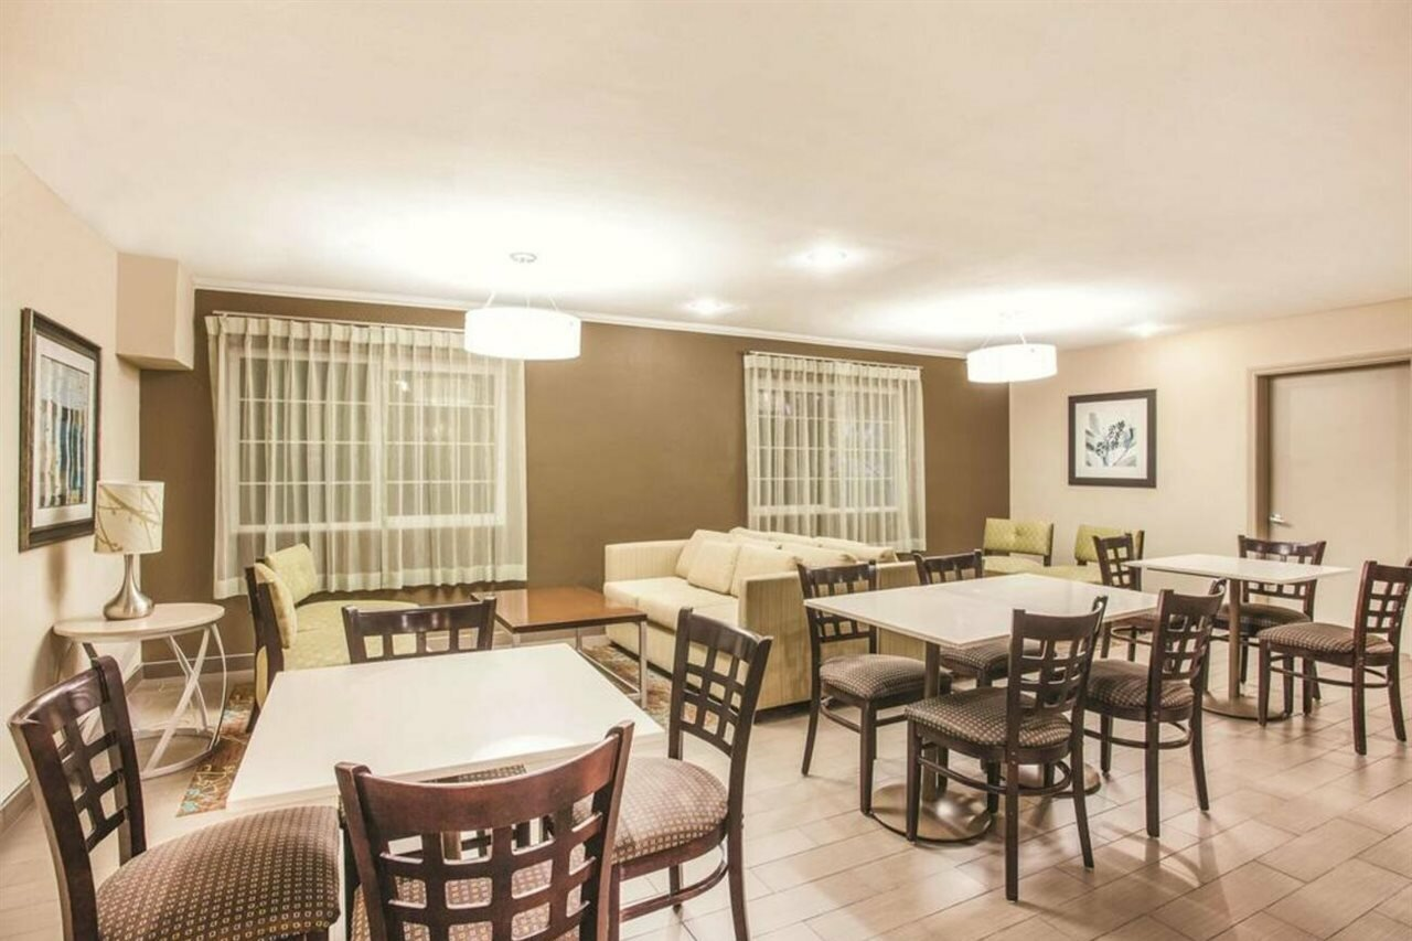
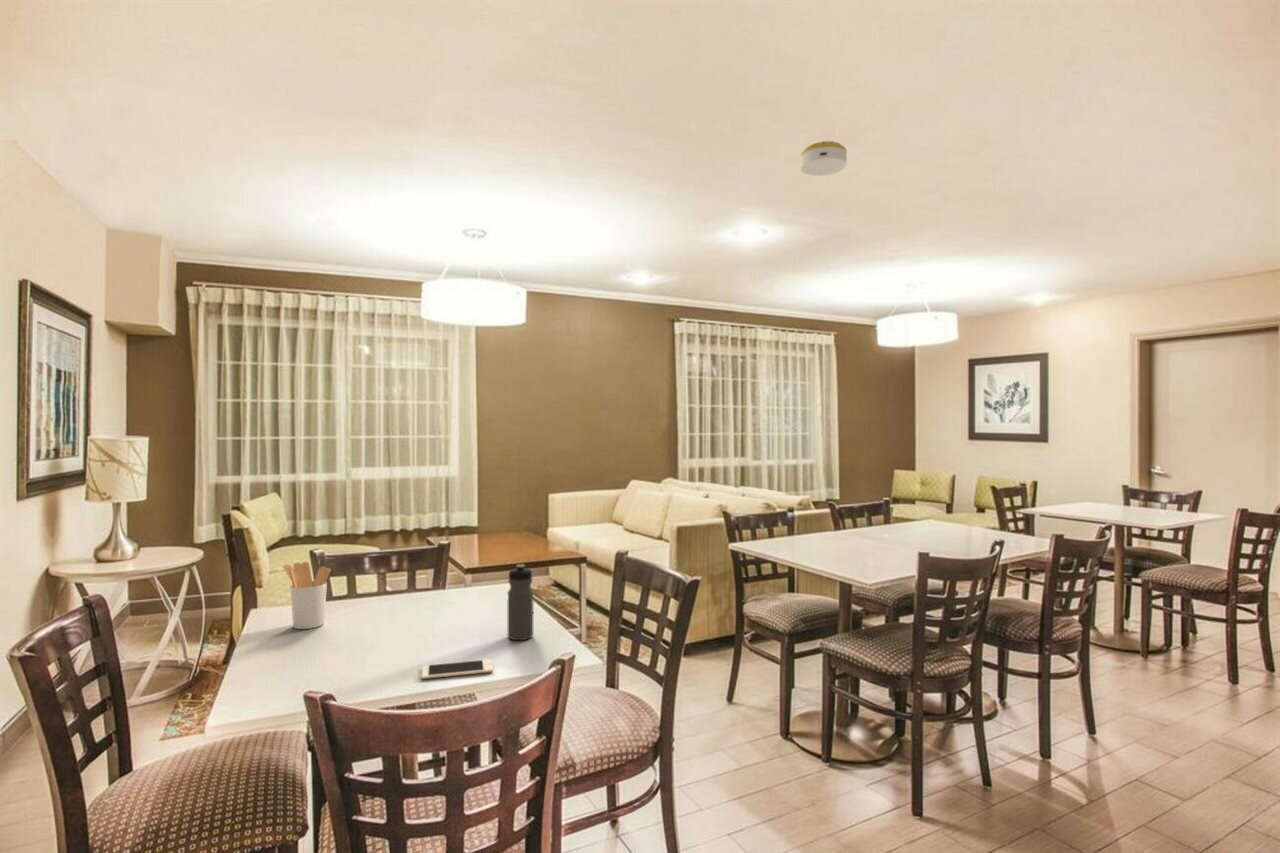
+ water bottle [507,563,534,641]
+ utensil holder [282,561,332,630]
+ cell phone [421,658,494,680]
+ smoke detector [800,140,848,177]
